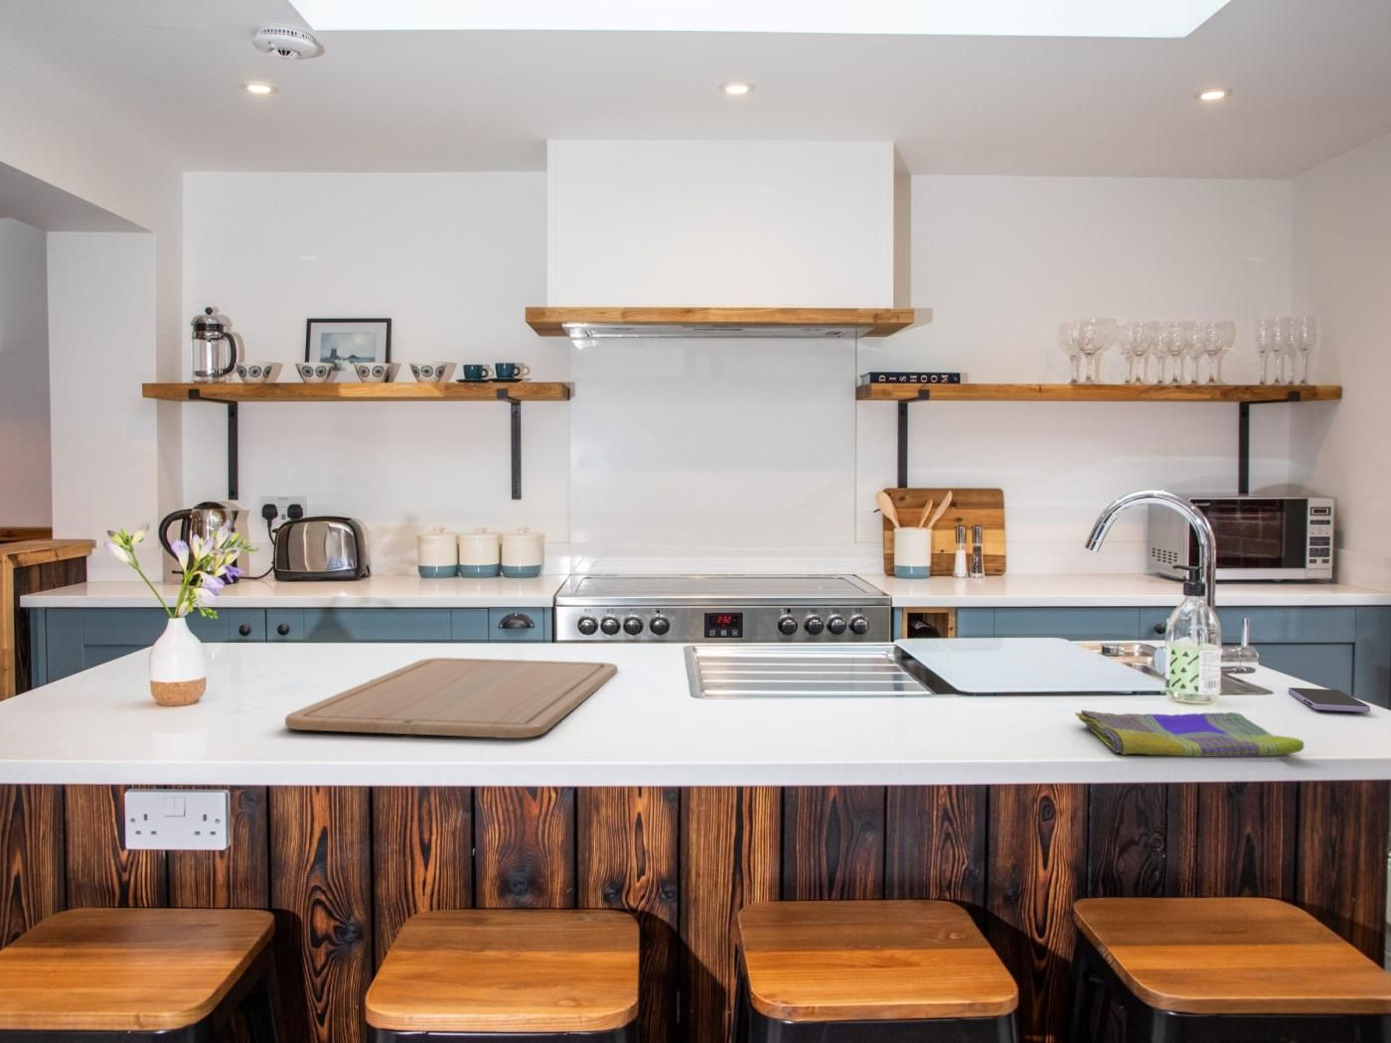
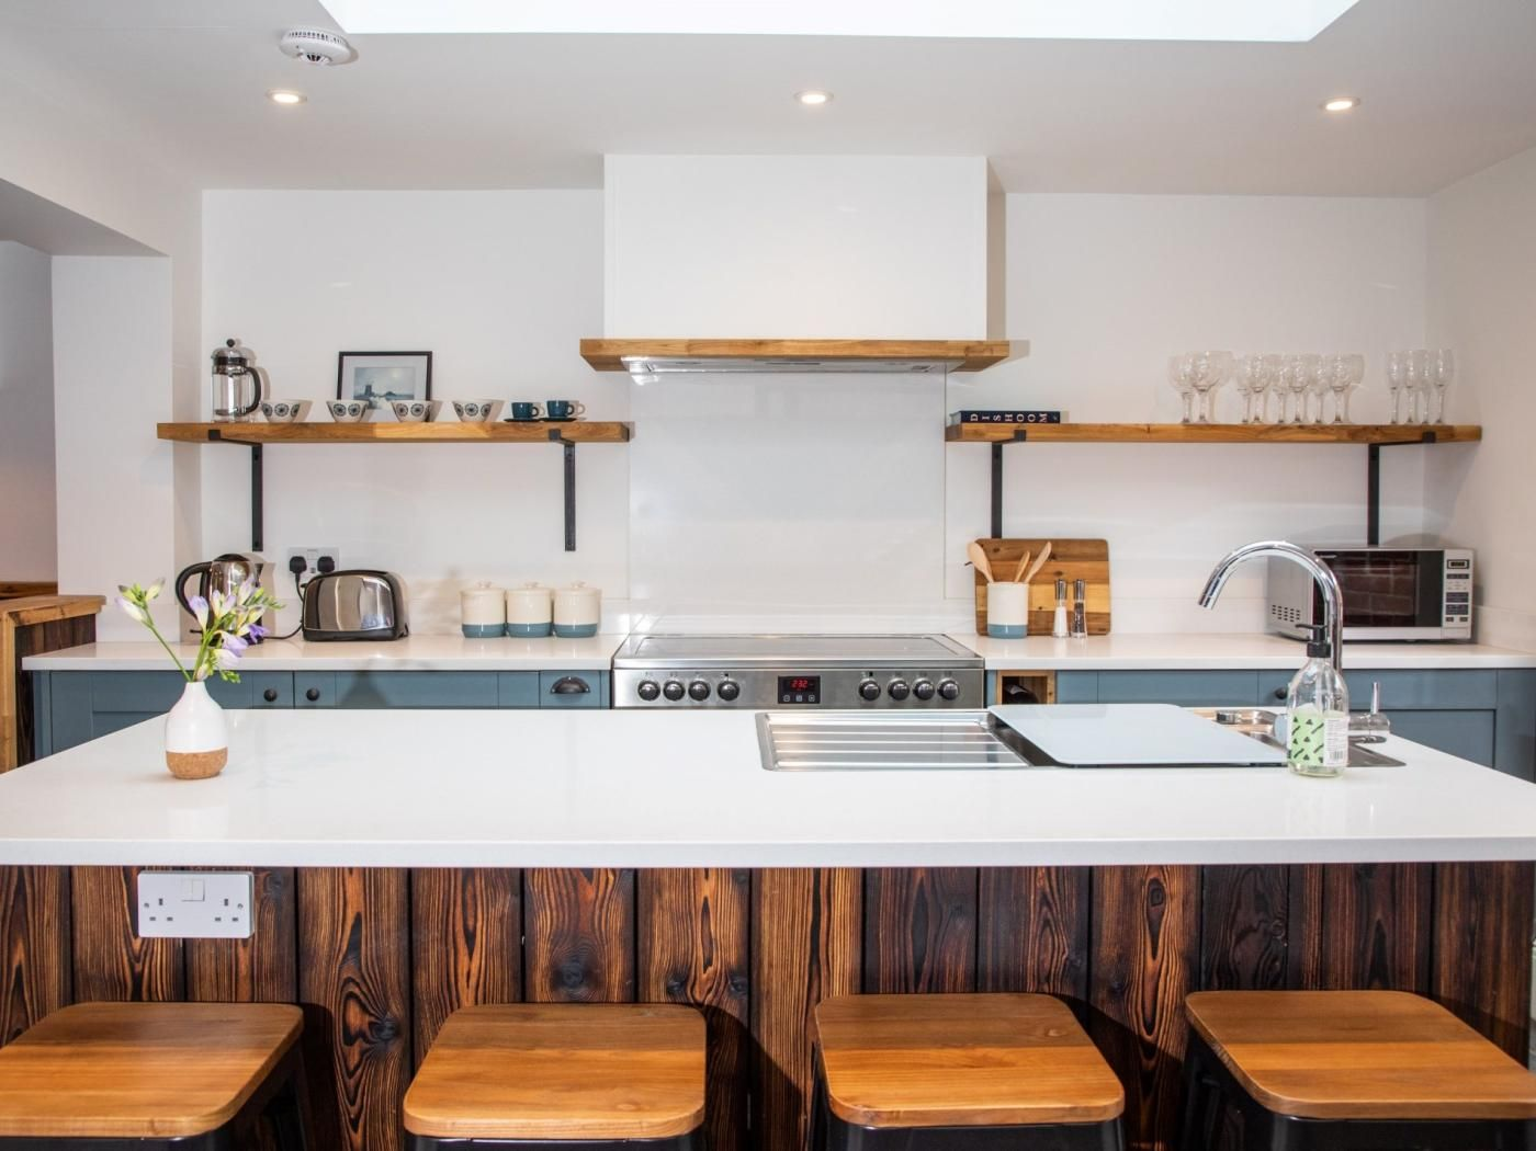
- chopping board [284,656,619,740]
- dish towel [1074,709,1304,758]
- smartphone [1288,687,1371,713]
